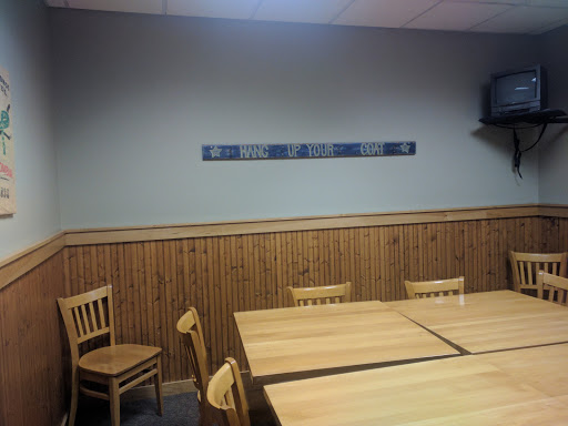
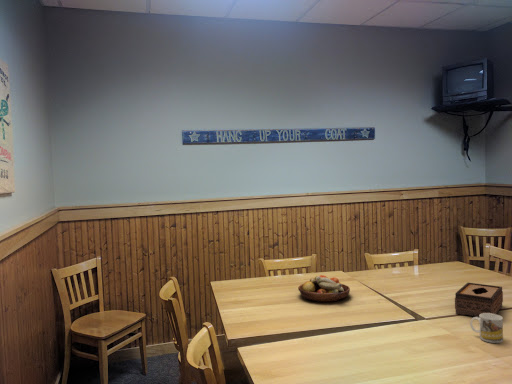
+ tissue box [454,282,504,318]
+ mug [469,313,504,344]
+ fruit bowl [297,274,351,303]
